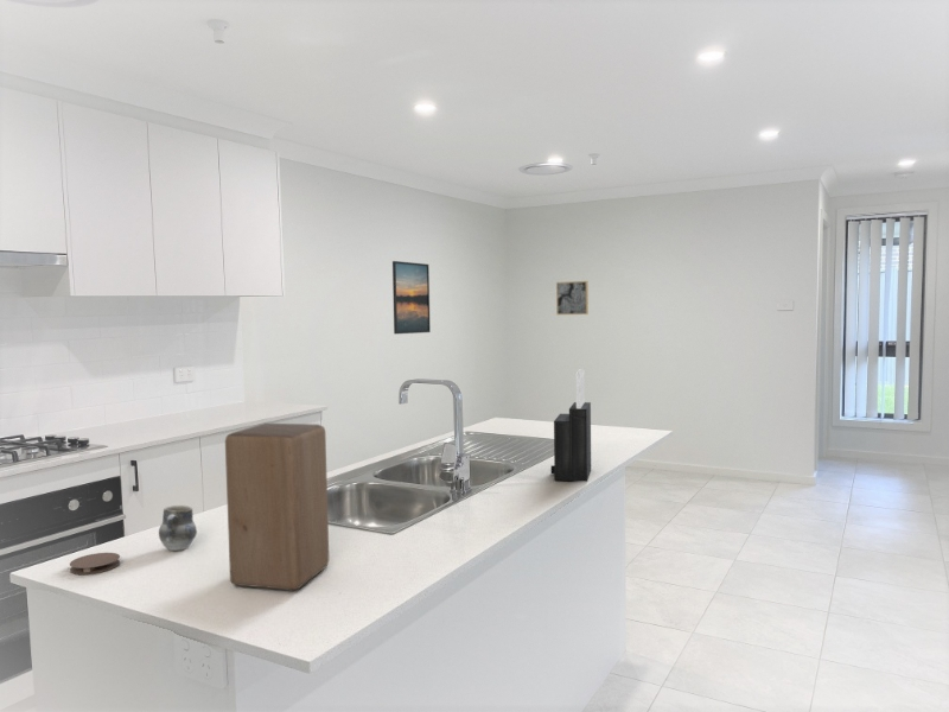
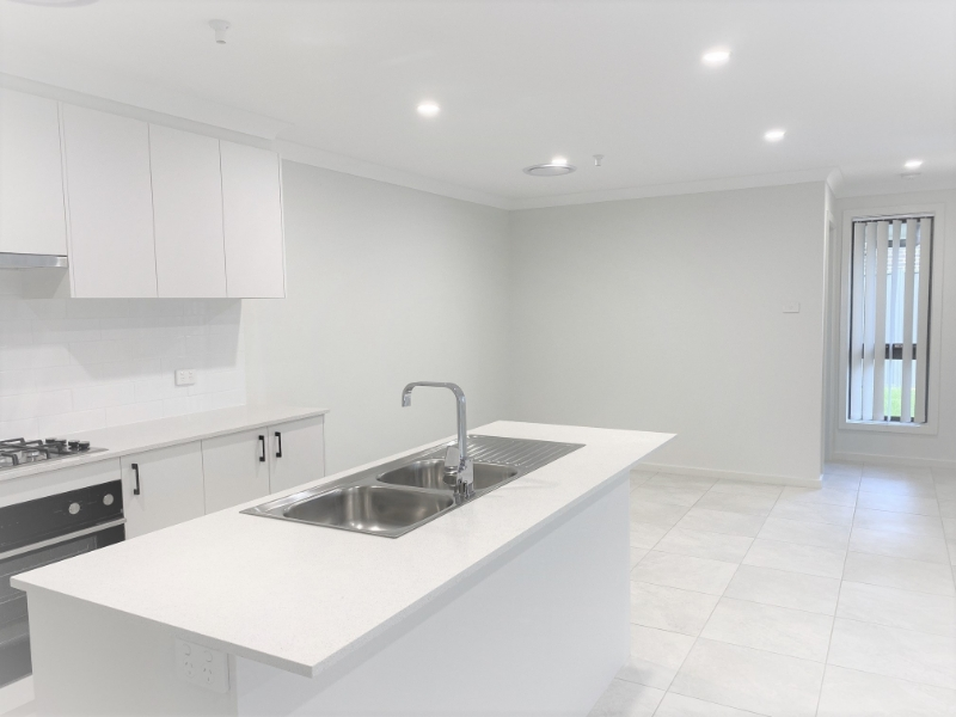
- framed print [391,260,432,335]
- wall art [555,280,590,316]
- coaster [69,552,121,576]
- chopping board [224,422,330,591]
- knife block [550,368,592,483]
- cup [158,504,198,552]
